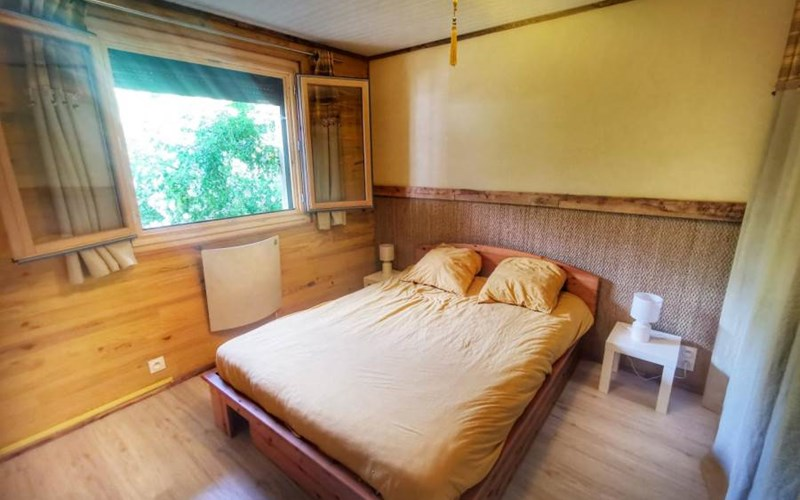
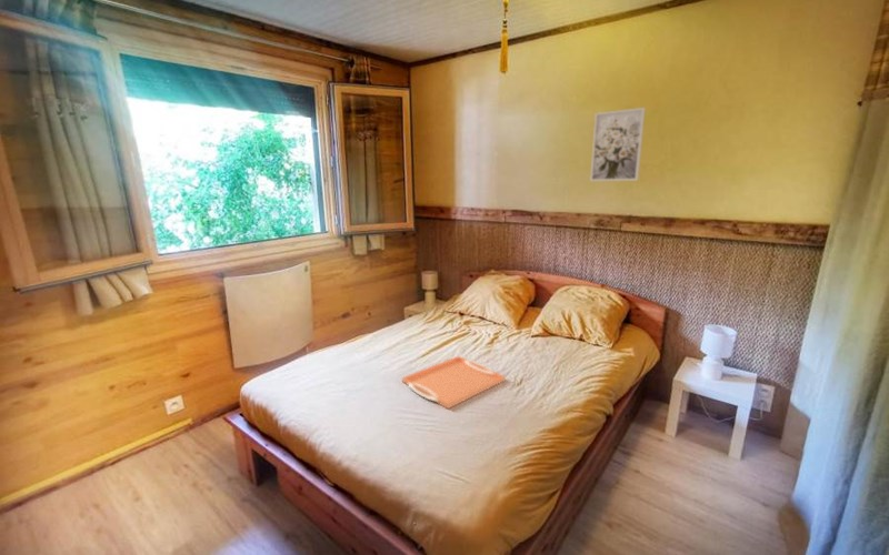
+ serving tray [401,355,507,410]
+ wall art [589,107,647,182]
